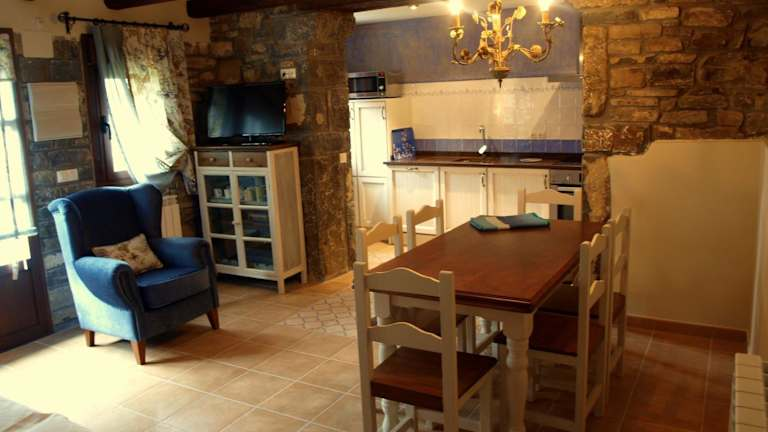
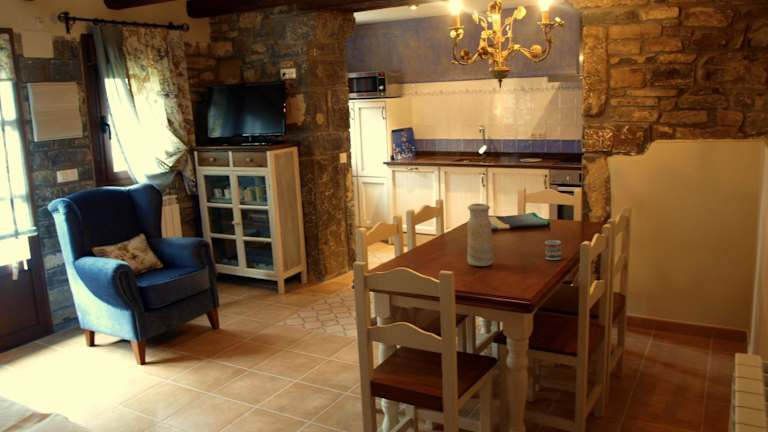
+ cup [544,239,562,261]
+ vase [466,202,494,267]
